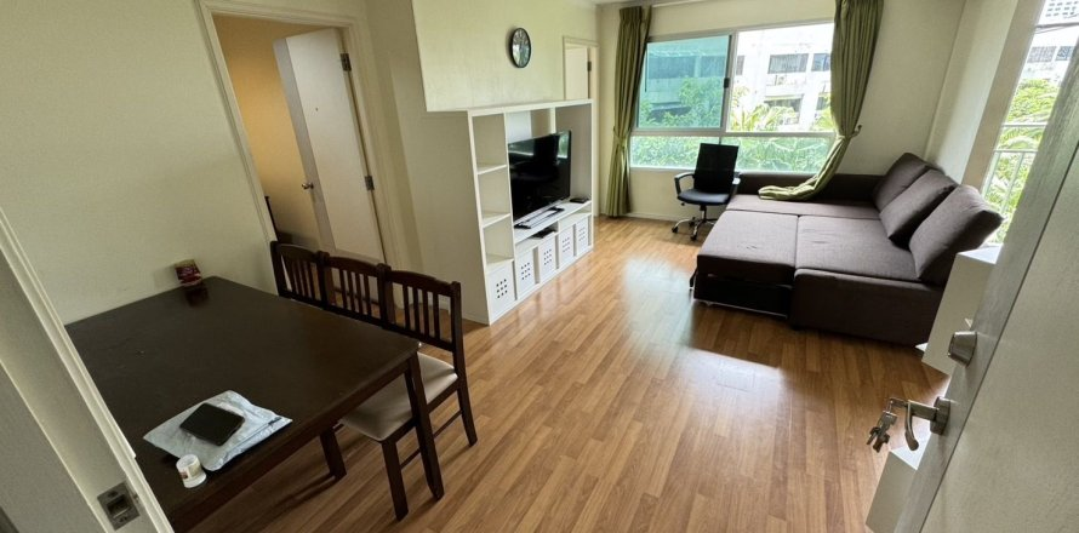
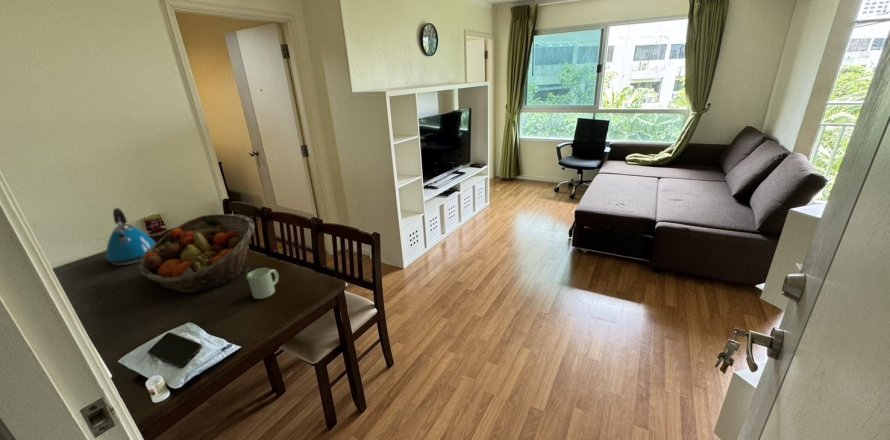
+ fruit basket [138,213,255,294]
+ kettle [105,207,157,266]
+ mug [243,263,280,300]
